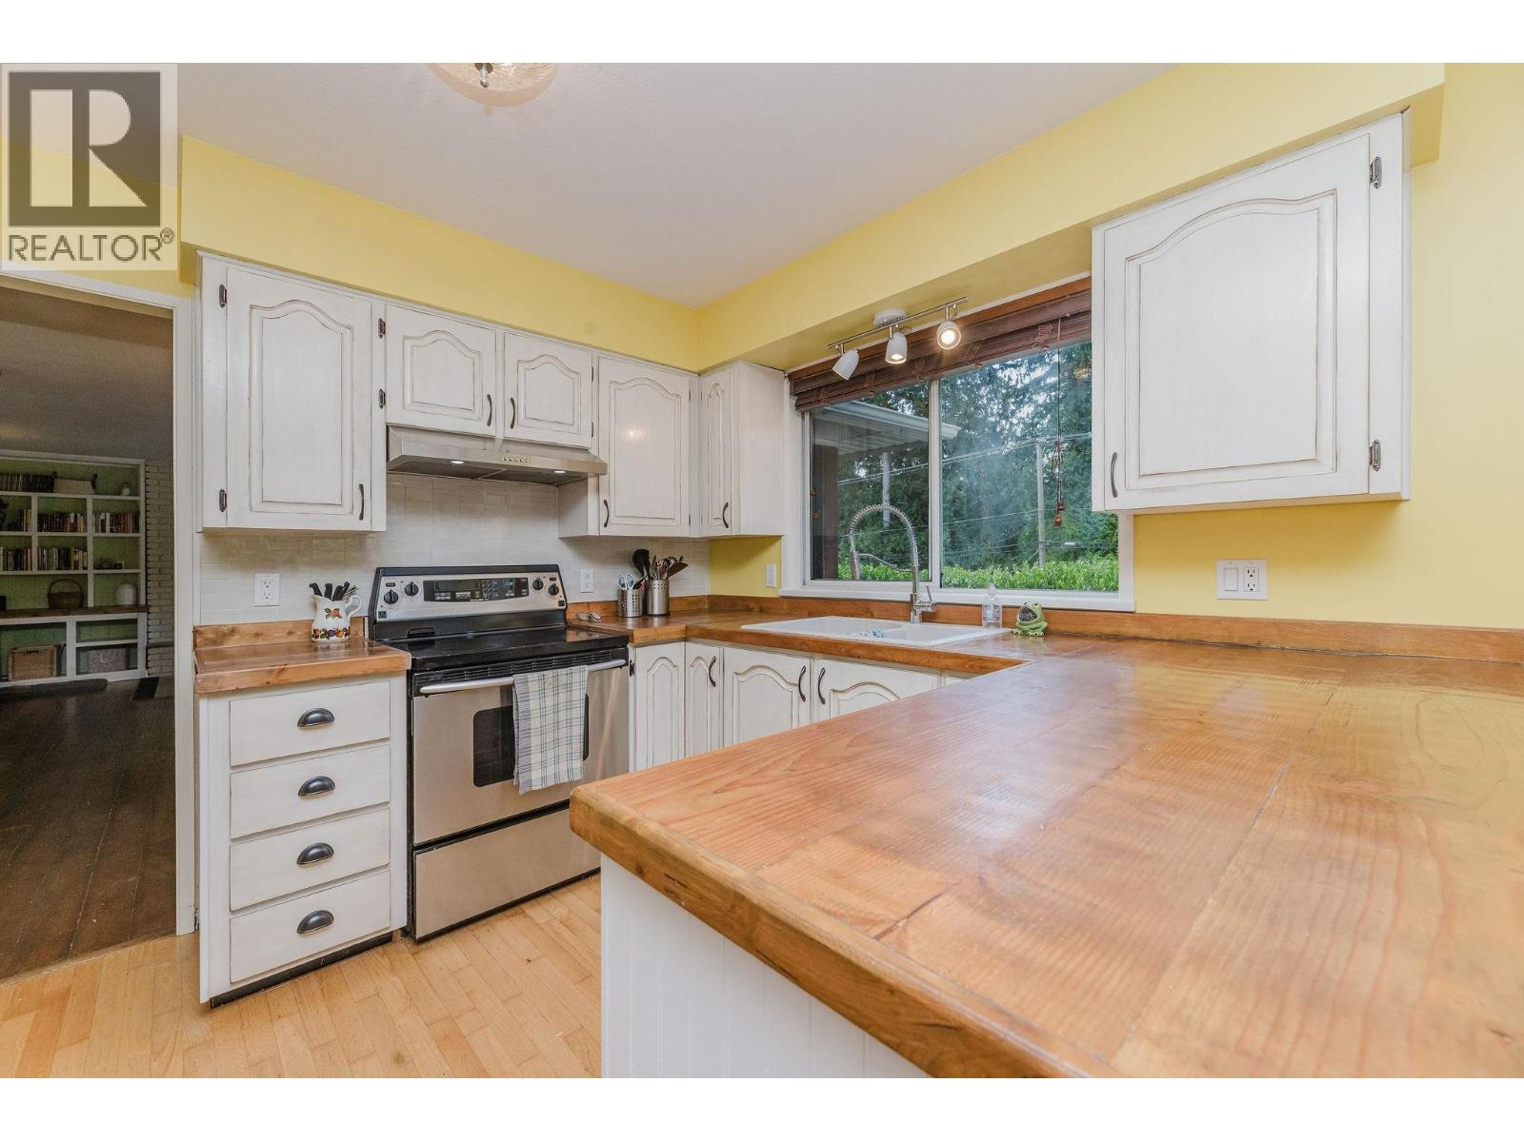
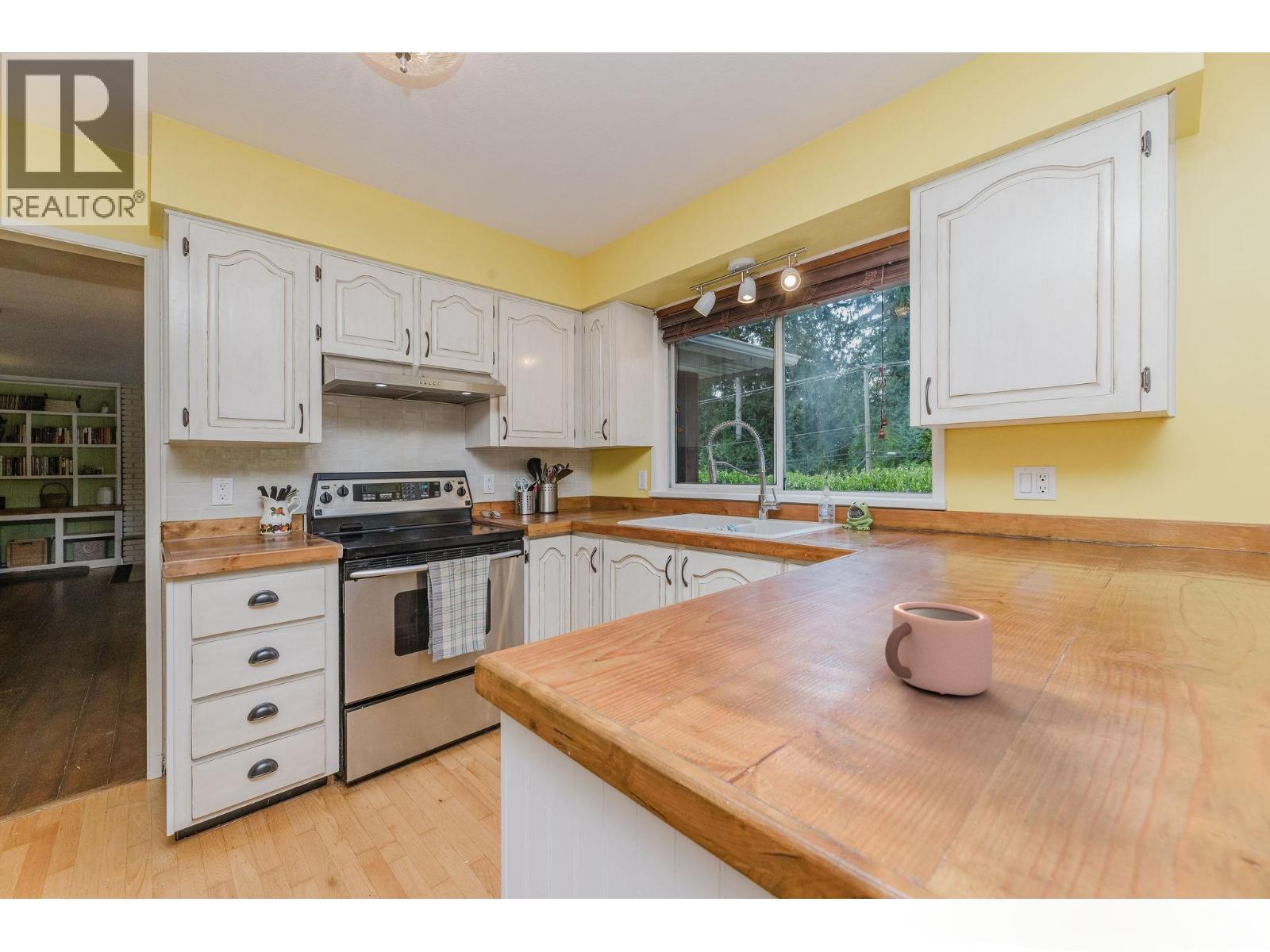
+ mug [884,601,993,697]
